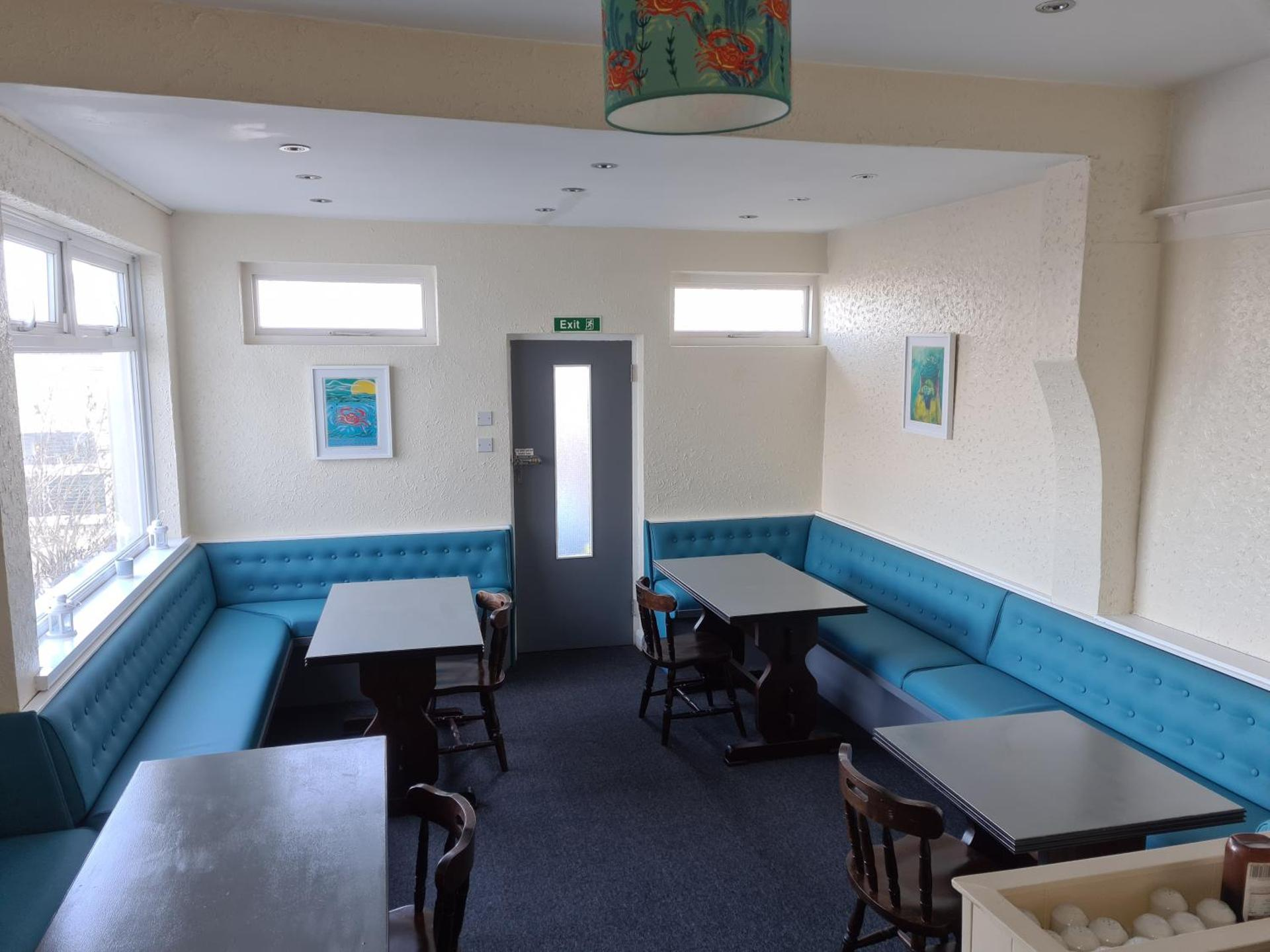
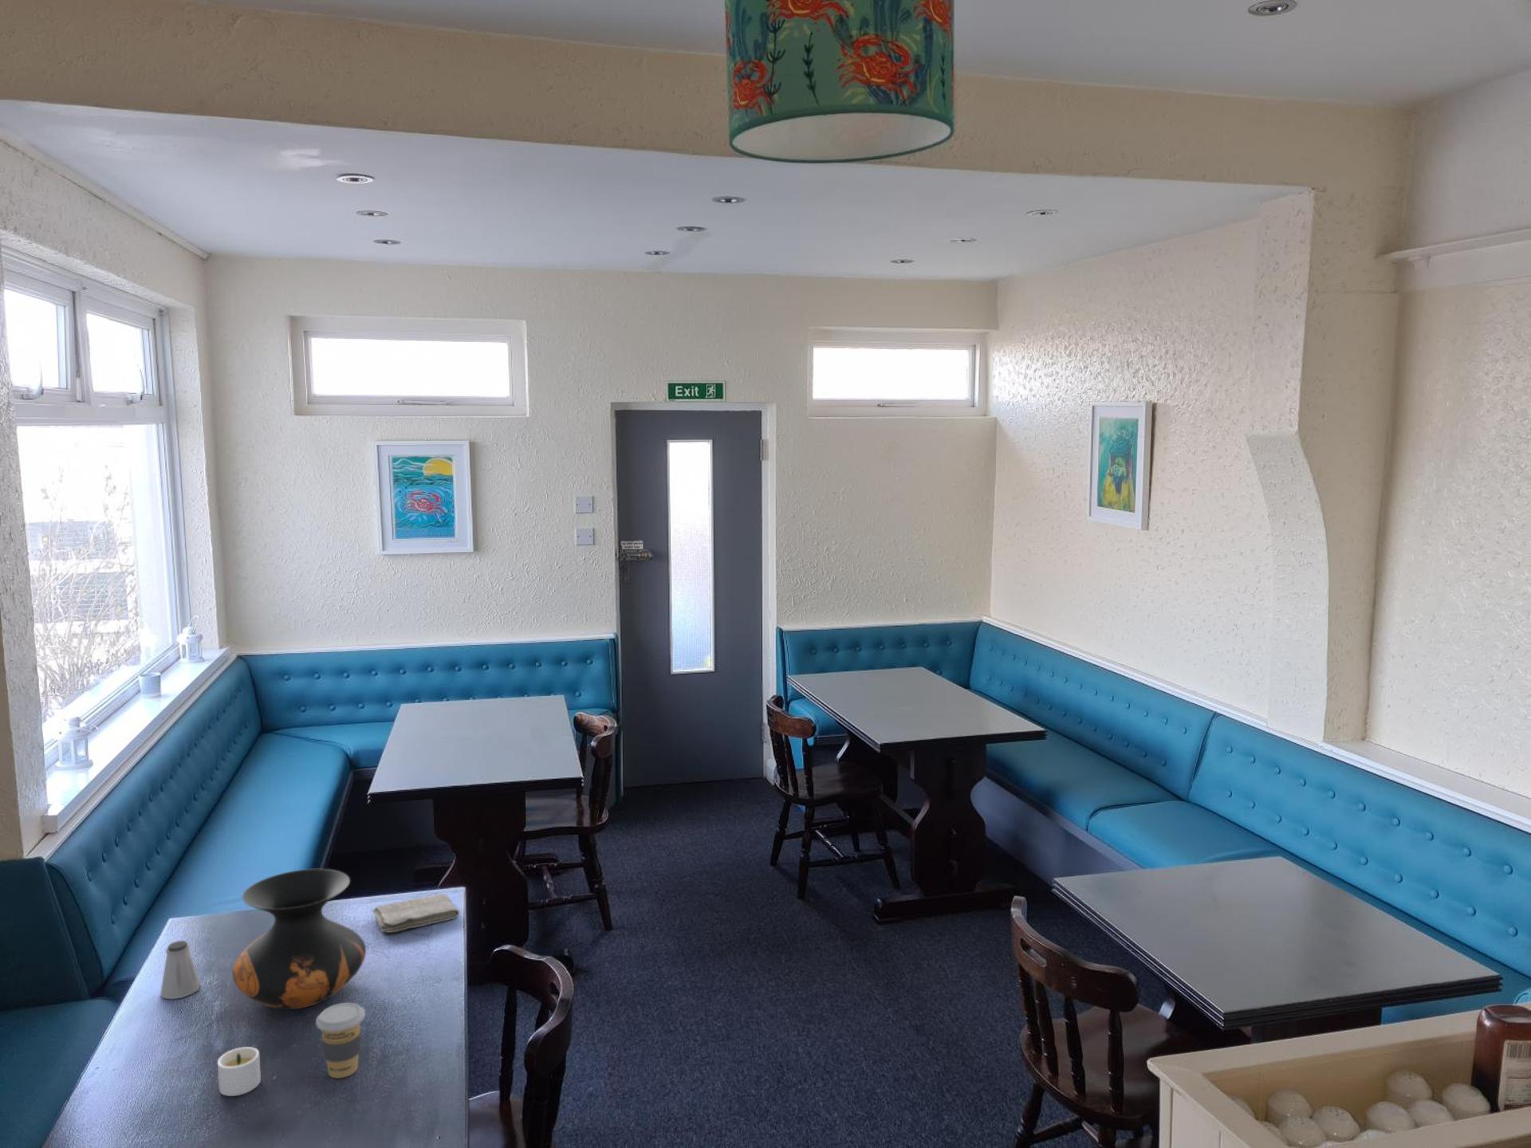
+ saltshaker [159,939,201,1000]
+ candle [217,1046,262,1097]
+ washcloth [371,892,461,933]
+ coffee cup [315,1002,366,1078]
+ vase [231,868,366,1011]
